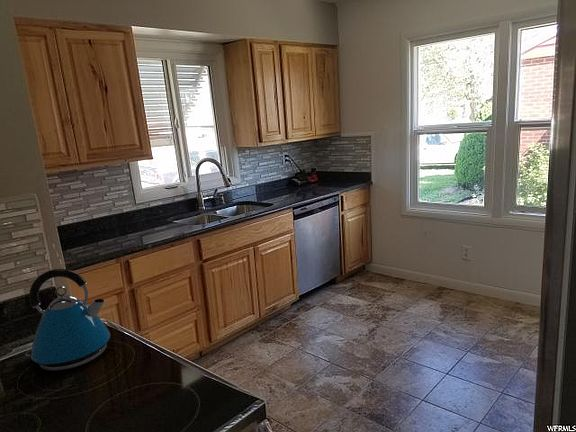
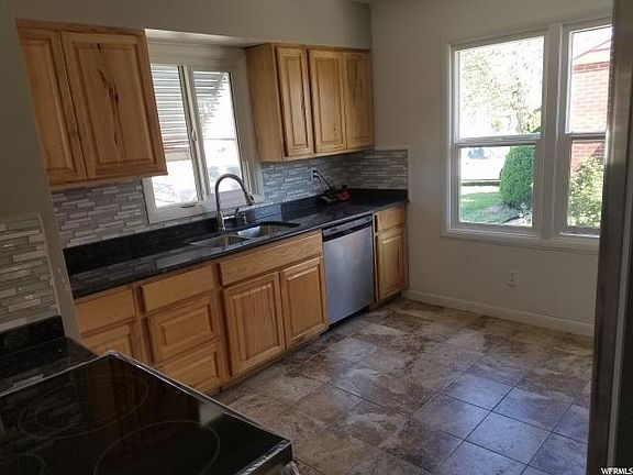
- kettle [24,268,111,372]
